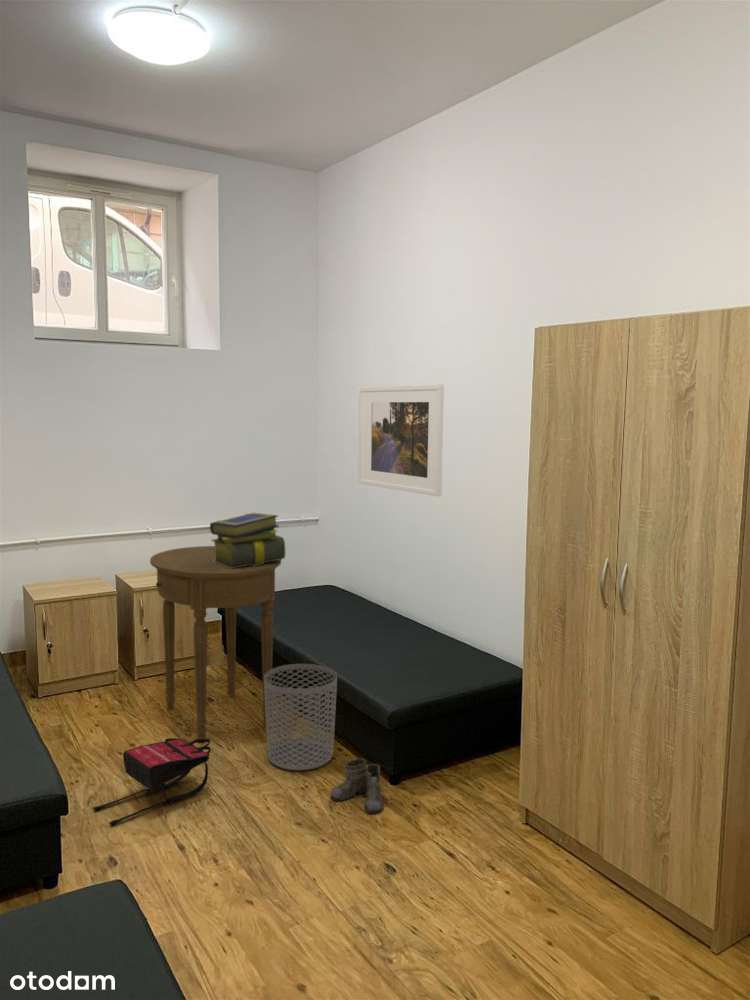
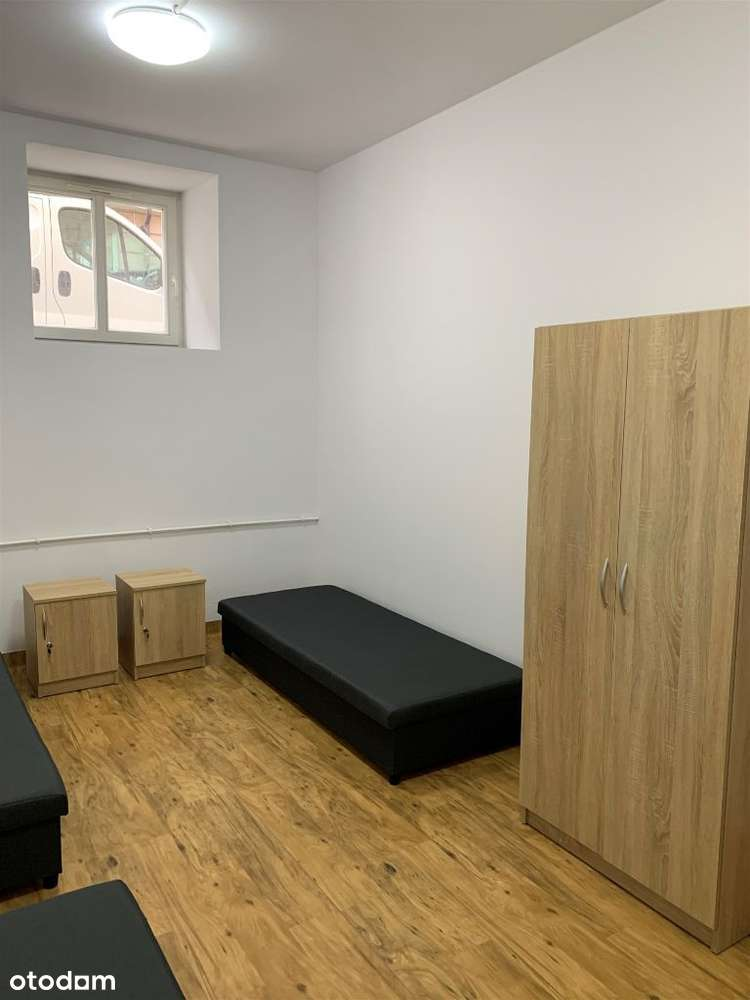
- boots [330,757,395,815]
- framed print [357,384,445,497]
- waste bin [264,663,338,771]
- backpack [92,737,212,827]
- stack of books [209,512,286,568]
- side table [149,545,282,739]
